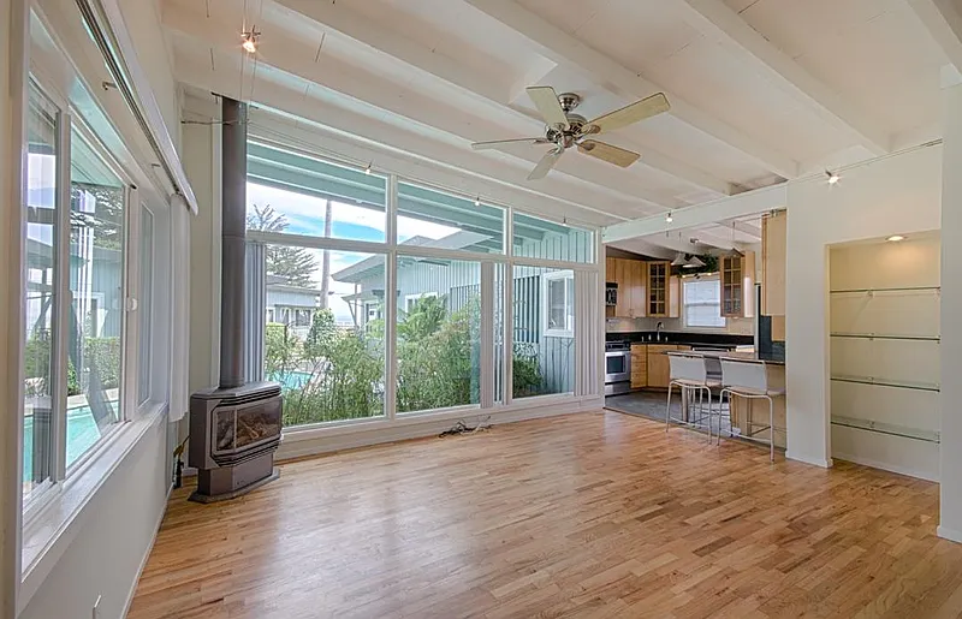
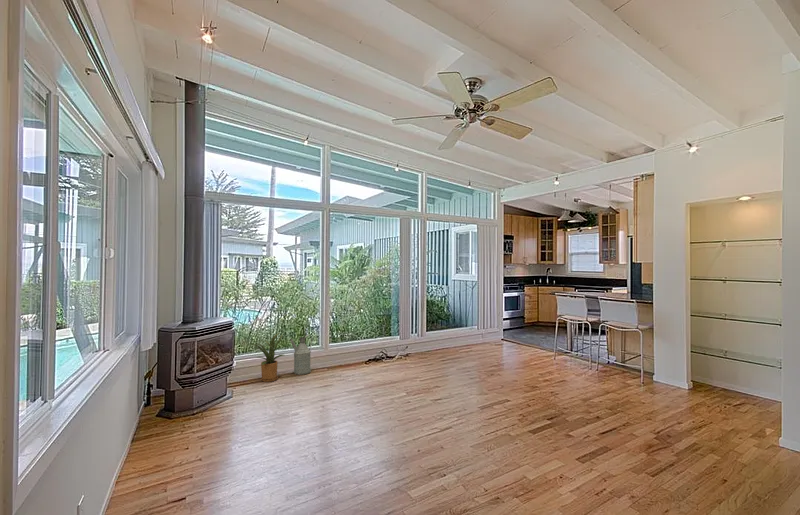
+ watering can [289,334,313,375]
+ house plant [250,332,285,383]
